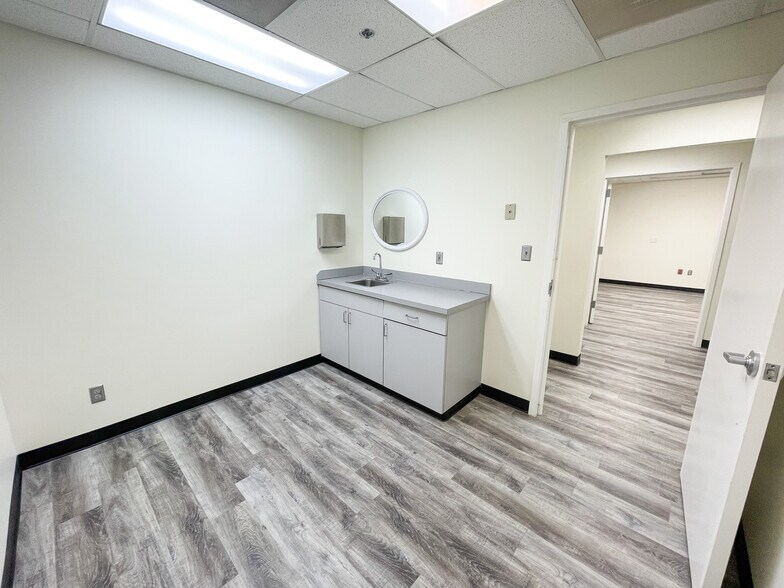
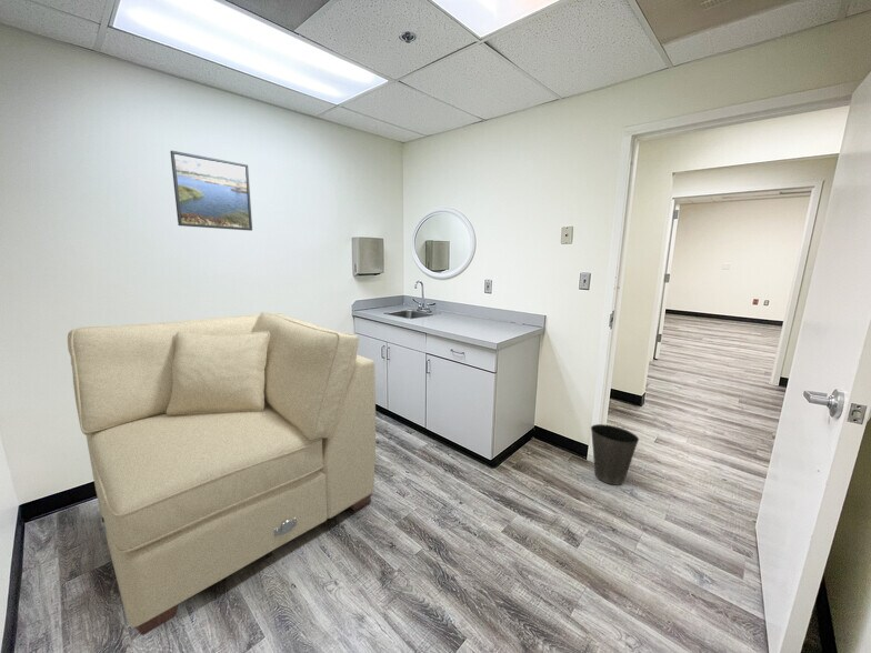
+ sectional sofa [67,311,377,636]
+ waste basket [590,423,640,486]
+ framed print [169,150,253,232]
